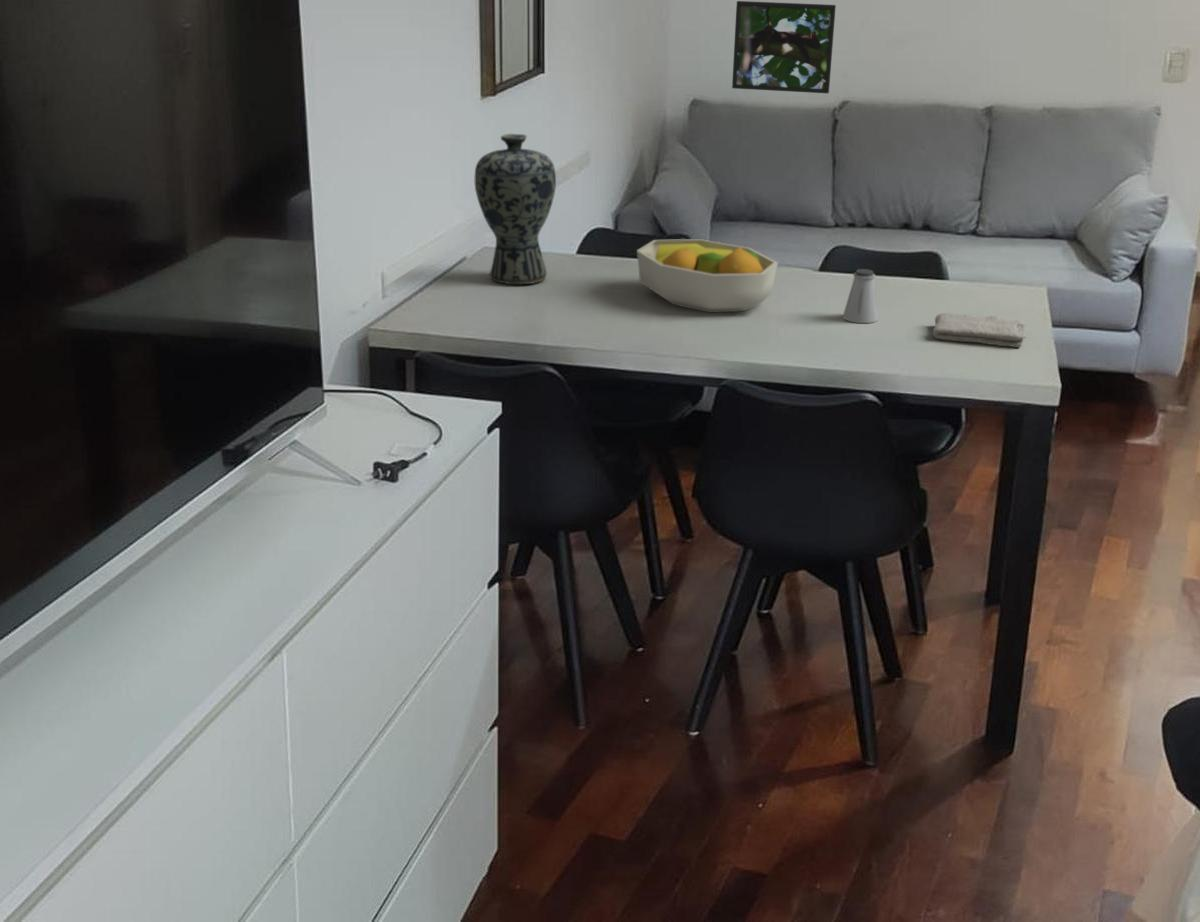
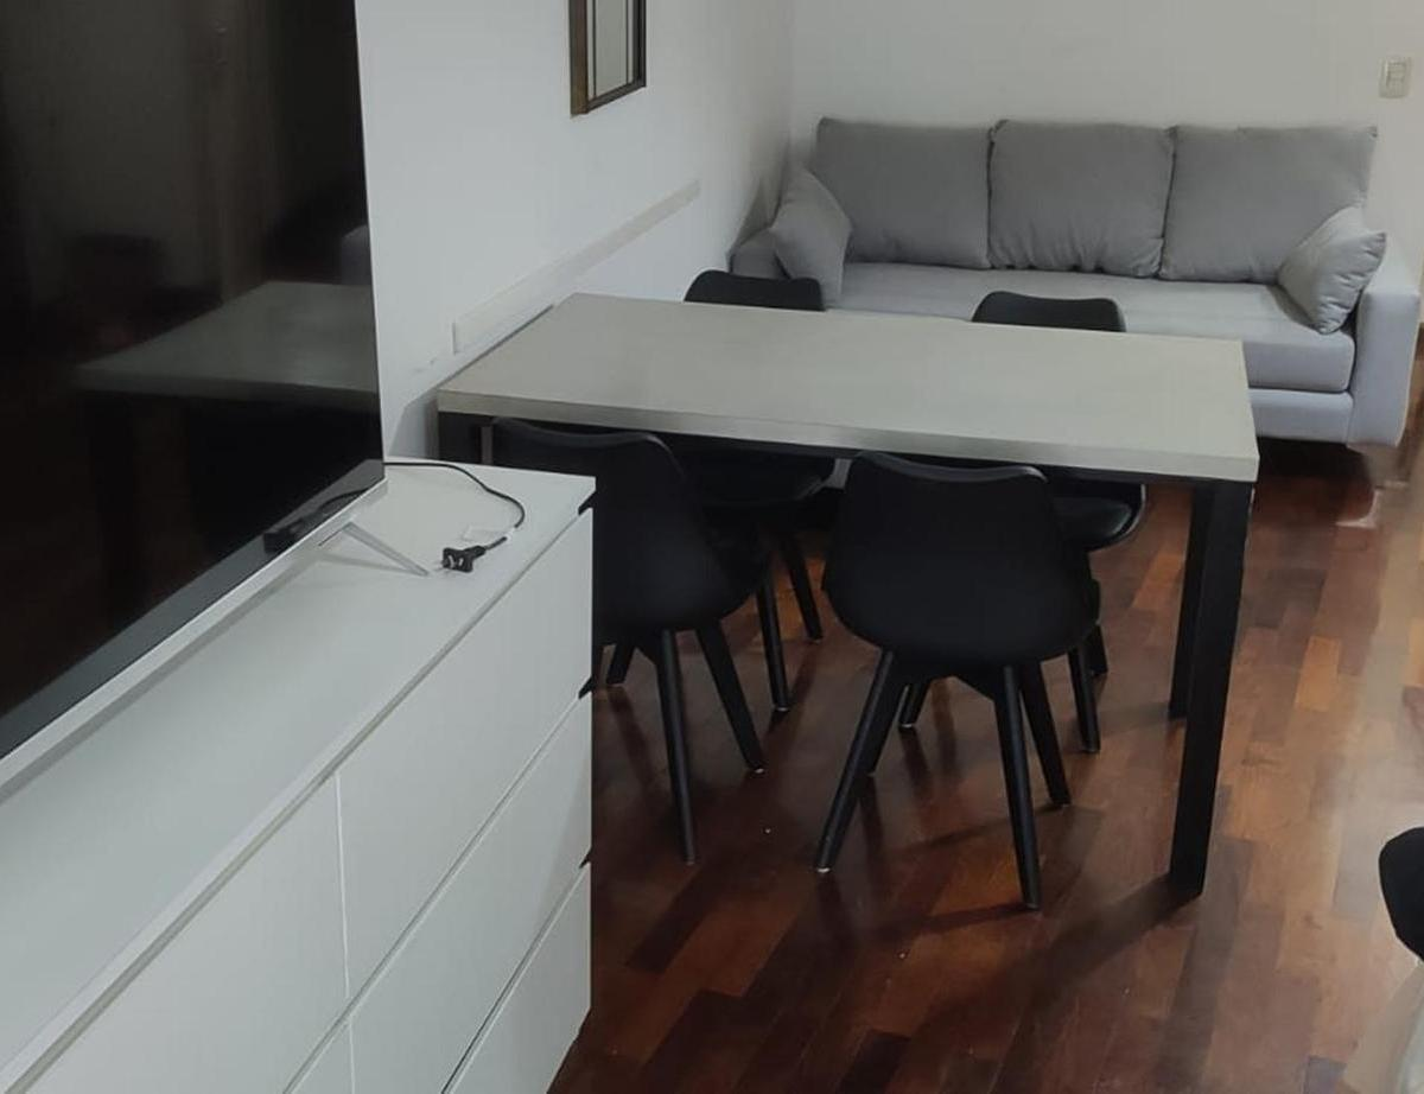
- fruit bowl [636,238,779,313]
- washcloth [932,312,1027,348]
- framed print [731,0,837,94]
- vase [474,133,557,285]
- saltshaker [842,268,879,324]
